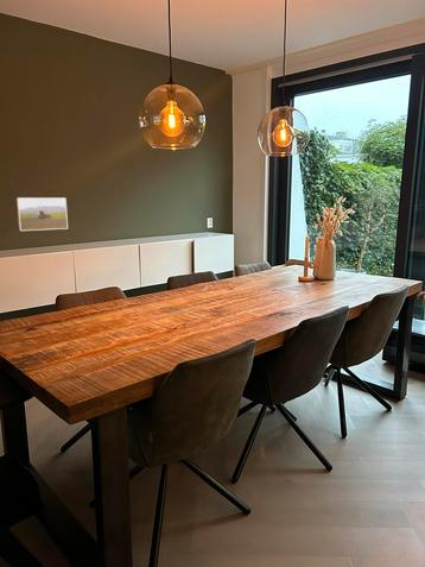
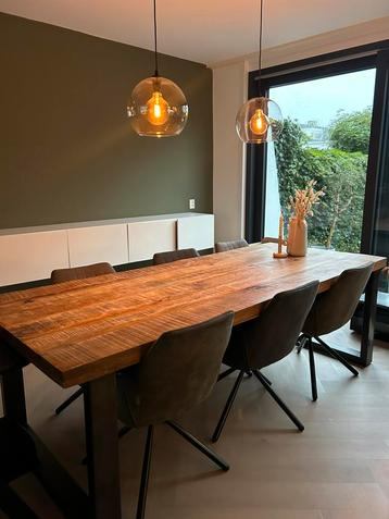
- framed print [15,196,69,232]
